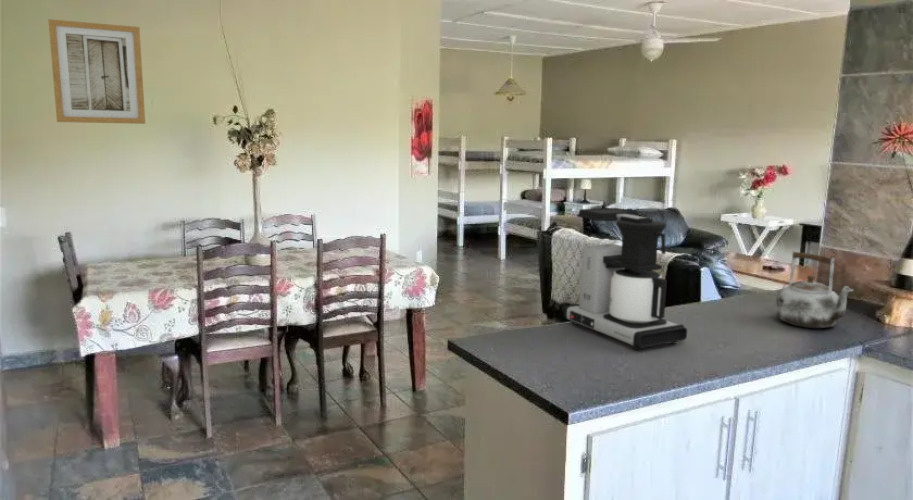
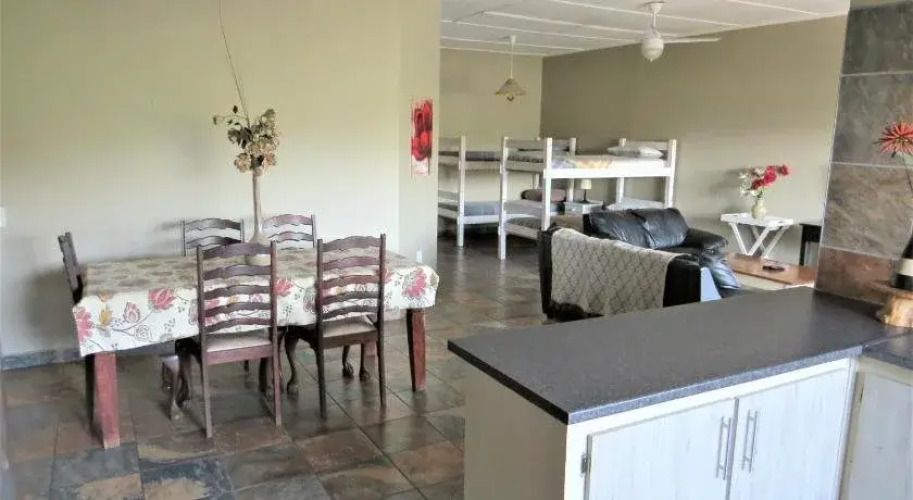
- kettle [774,249,854,329]
- coffee maker [563,207,688,351]
- wall art [47,18,146,125]
